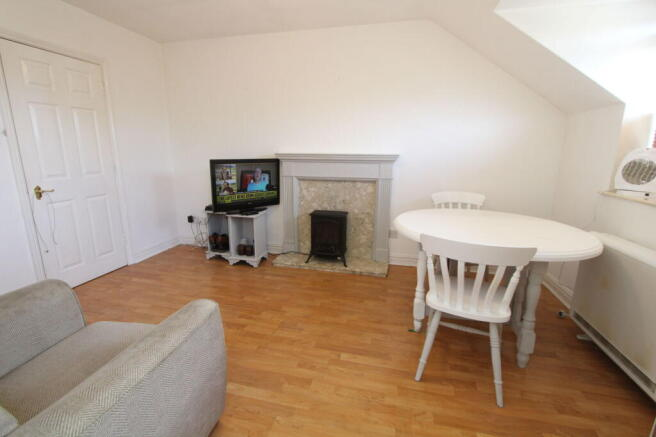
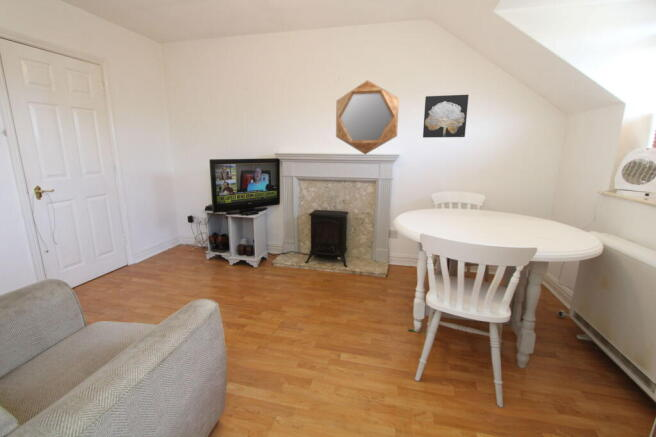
+ home mirror [335,79,400,155]
+ wall art [422,94,470,139]
